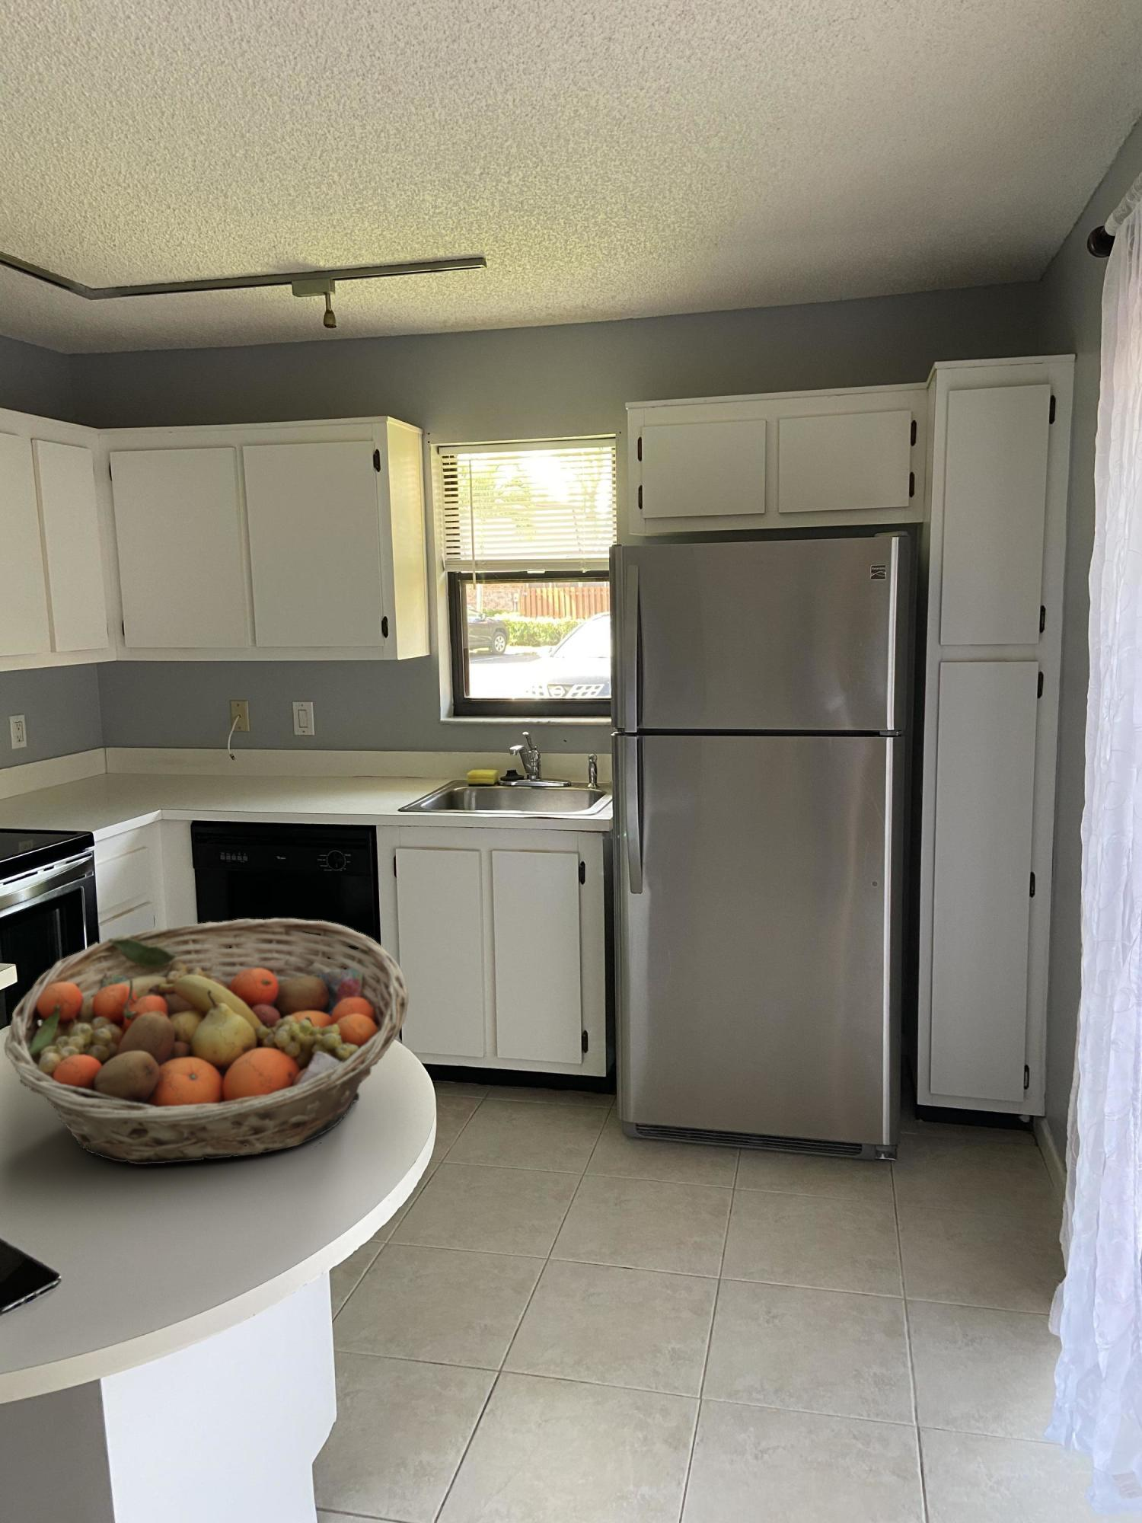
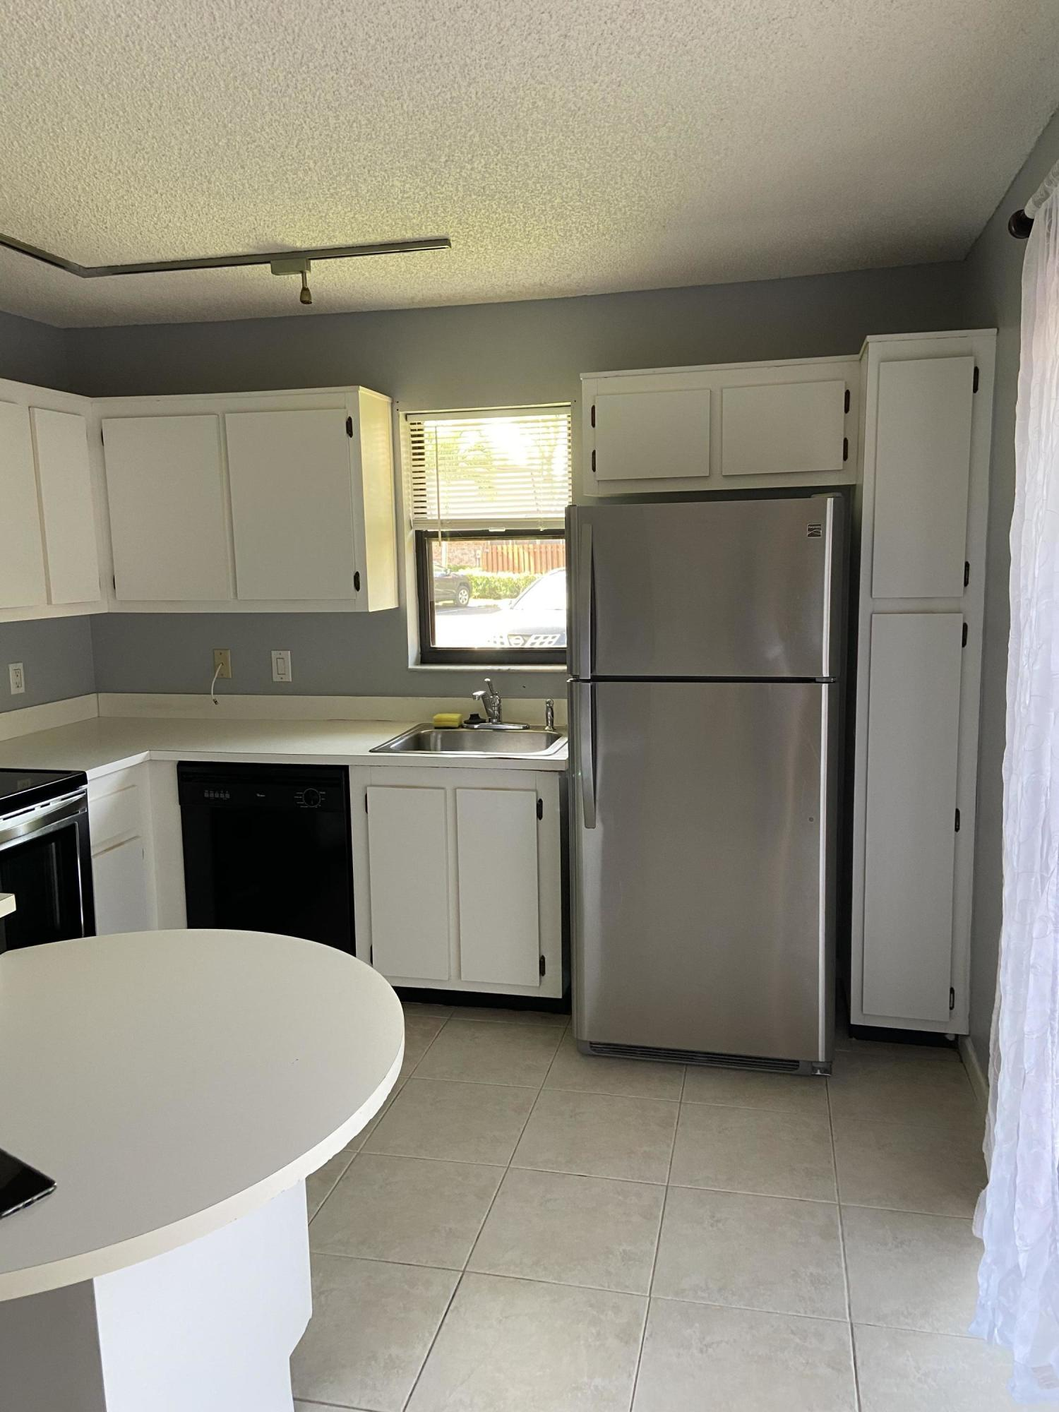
- fruit basket [4,917,409,1166]
